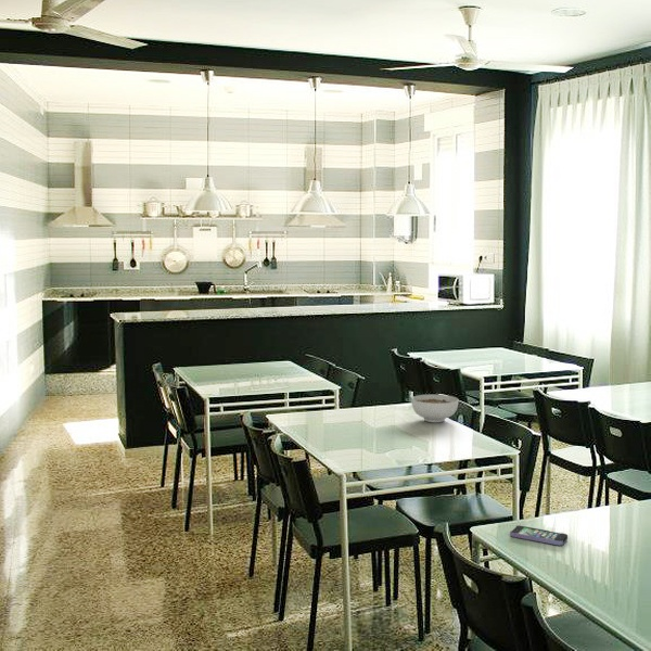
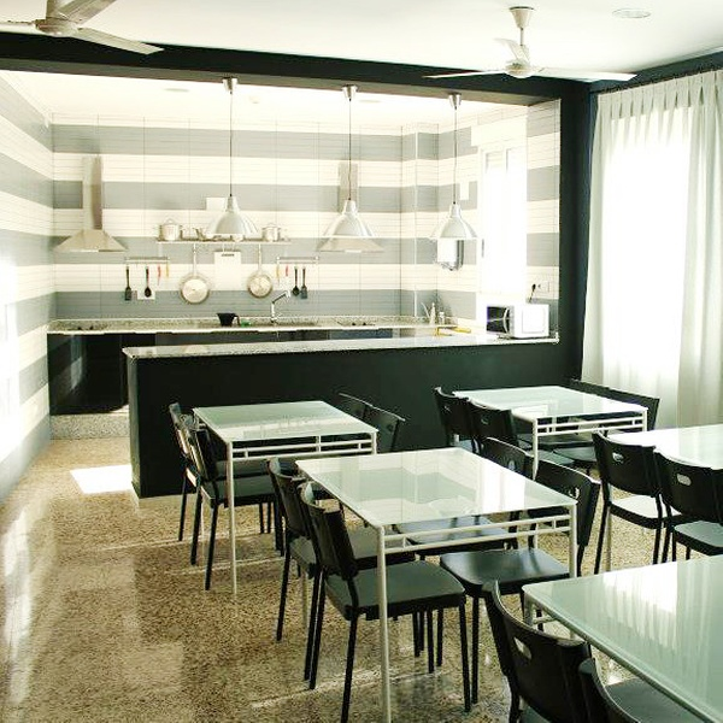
- bowl [410,394,459,423]
- smartphone [509,524,569,547]
